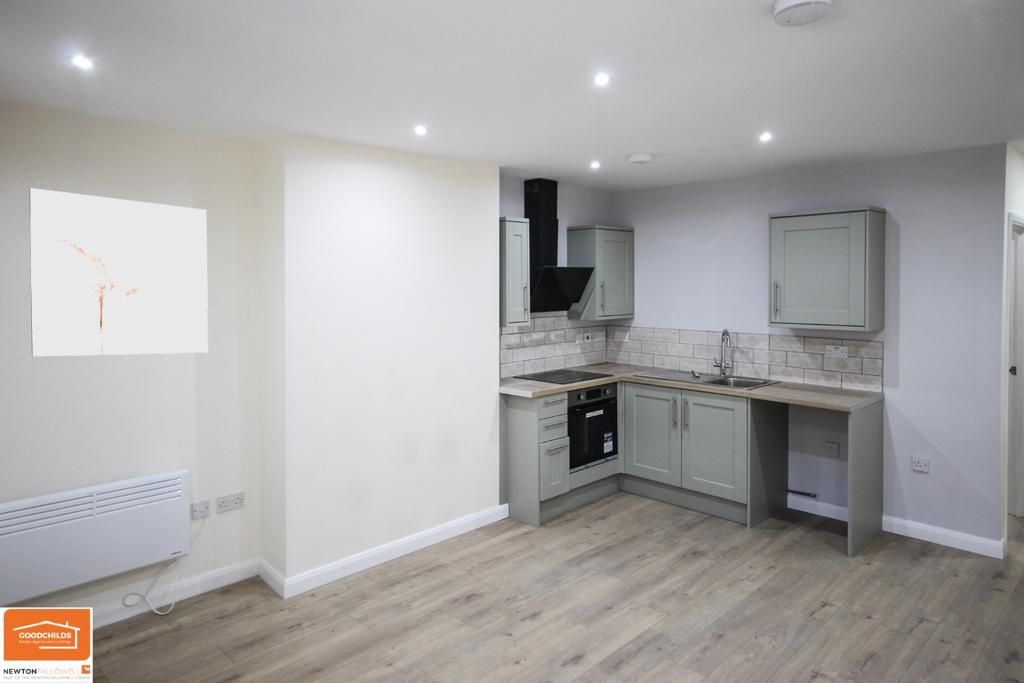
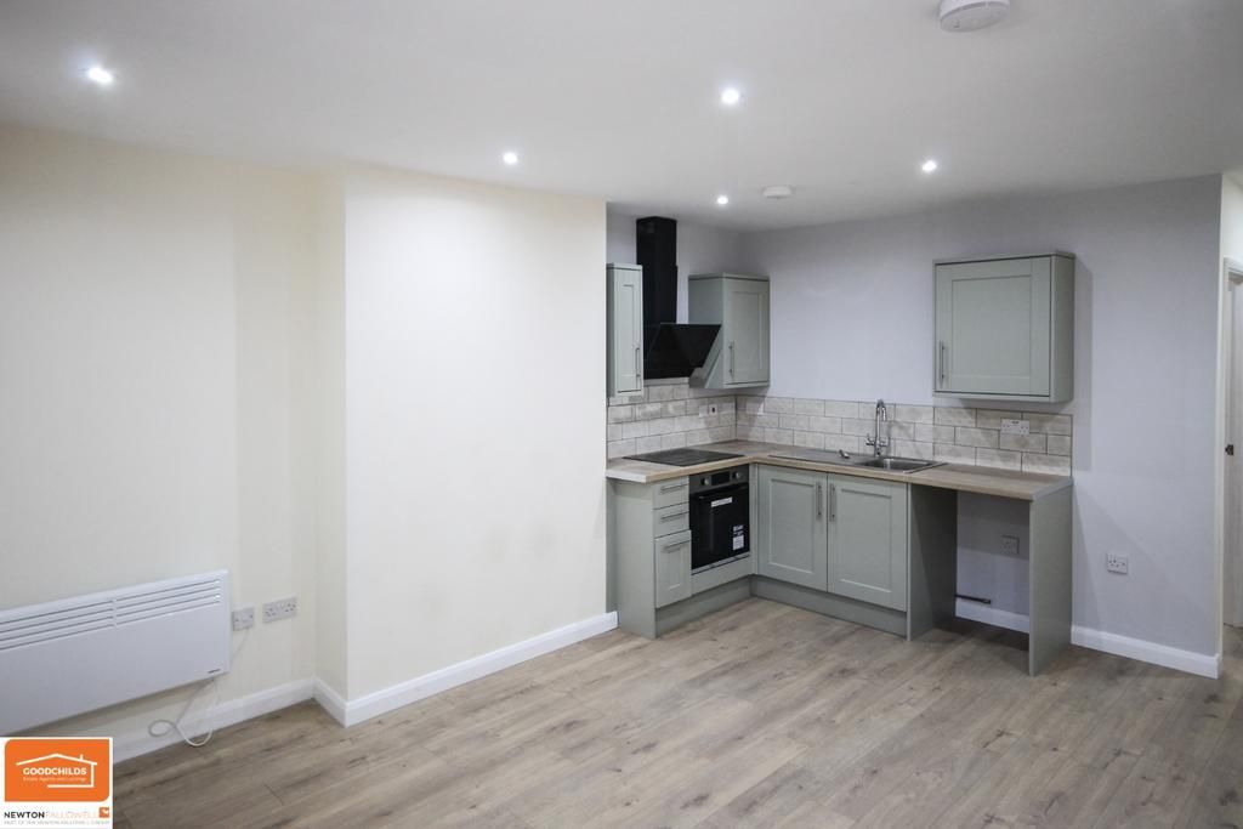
- wall art [28,187,209,357]
